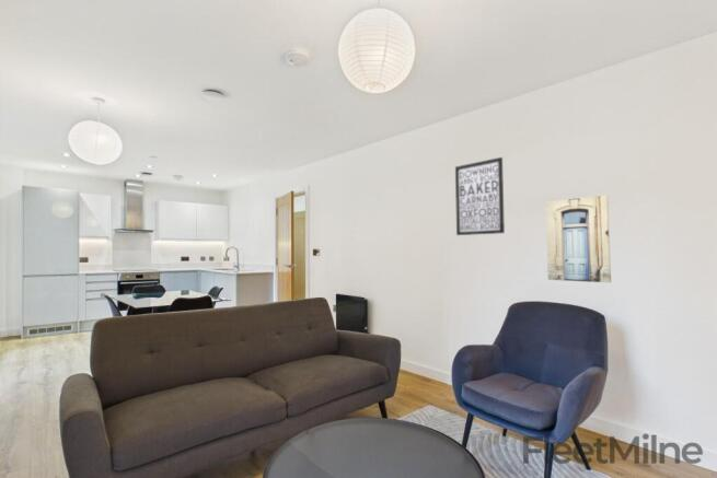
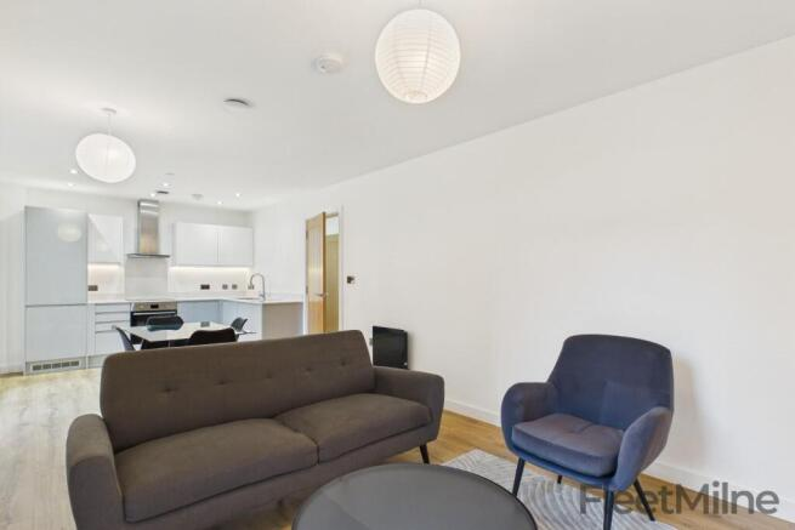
- wall art [454,156,506,236]
- wall art [545,195,612,283]
